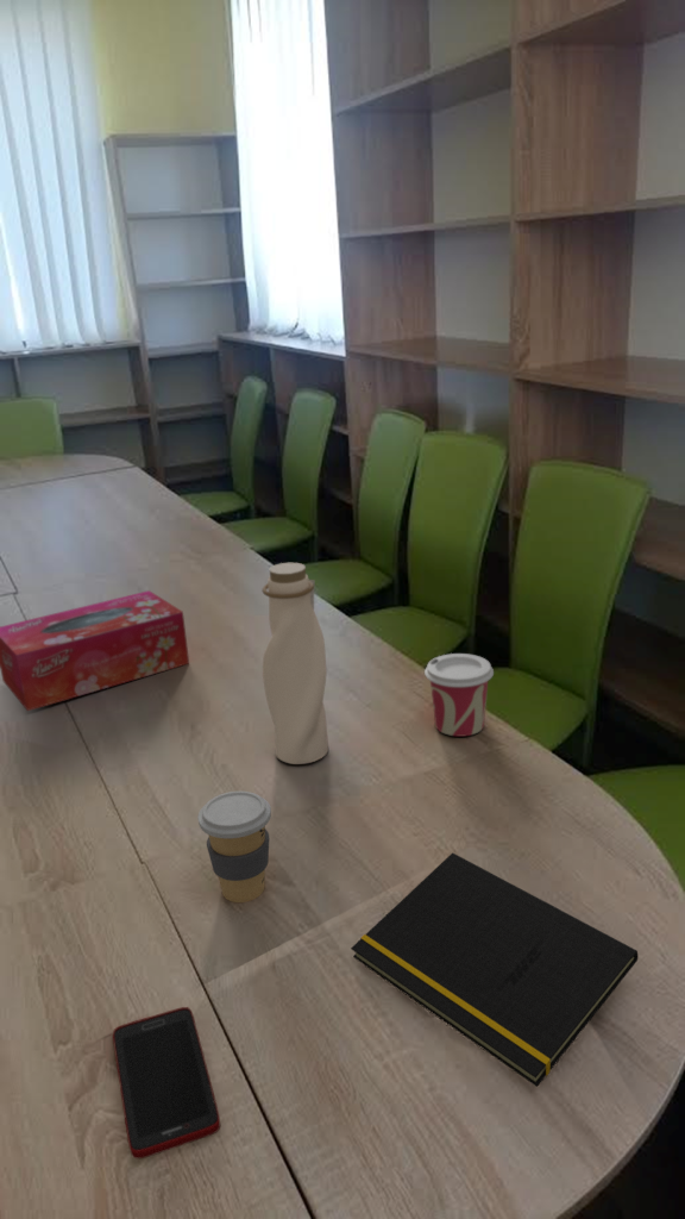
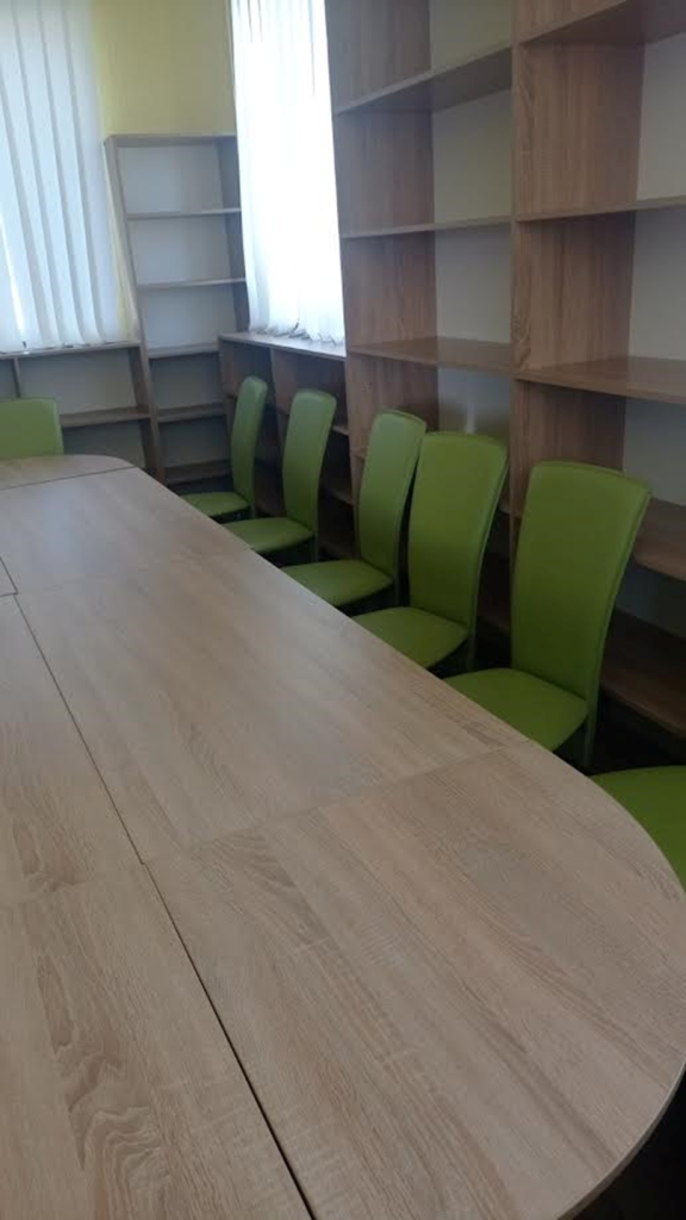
- coffee cup [196,790,272,904]
- tissue box [0,589,190,712]
- cell phone [112,1006,221,1161]
- water bottle [260,562,329,765]
- cup [423,652,495,737]
- notepad [350,852,639,1088]
